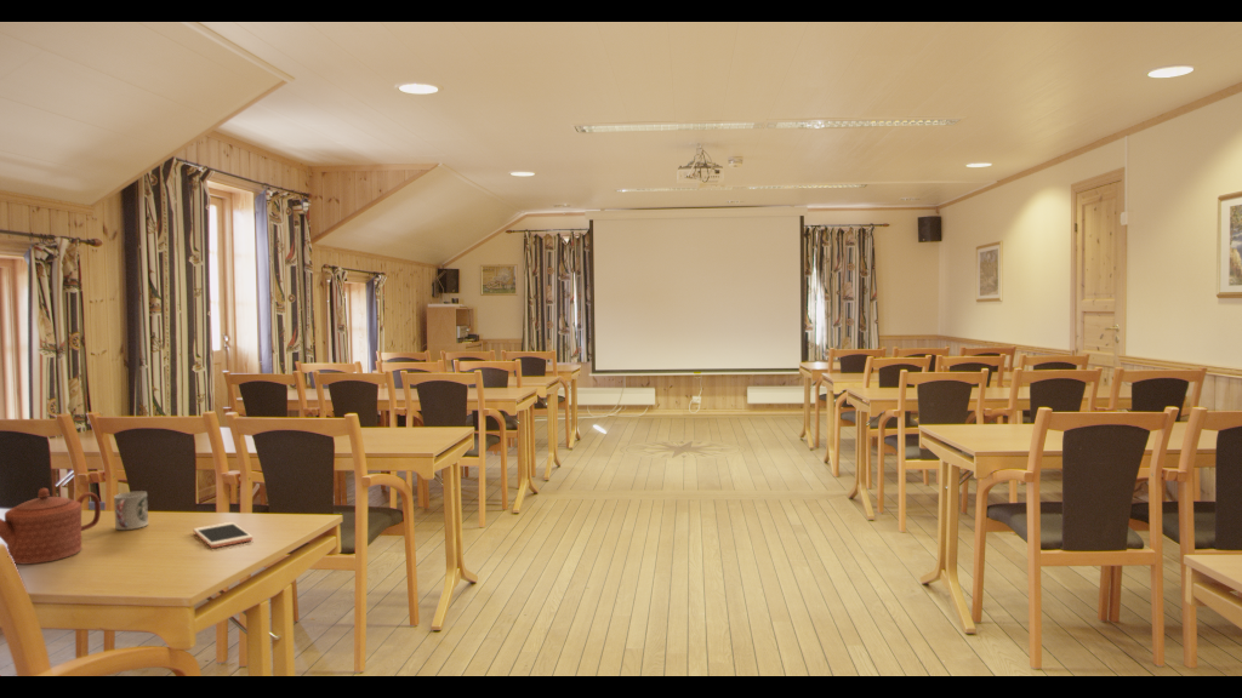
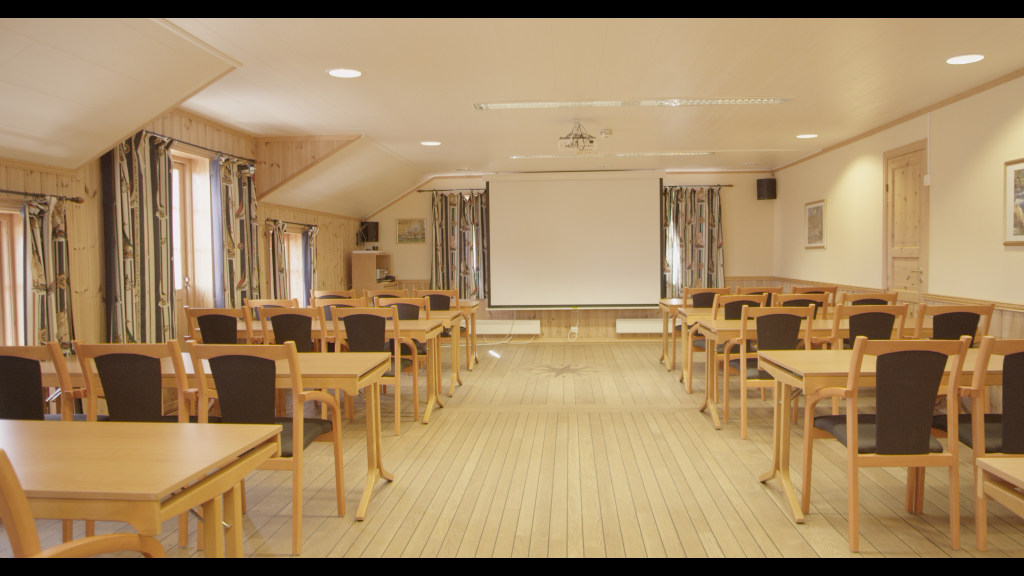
- cup [113,490,149,531]
- teapot [0,487,102,566]
- cell phone [193,521,253,549]
